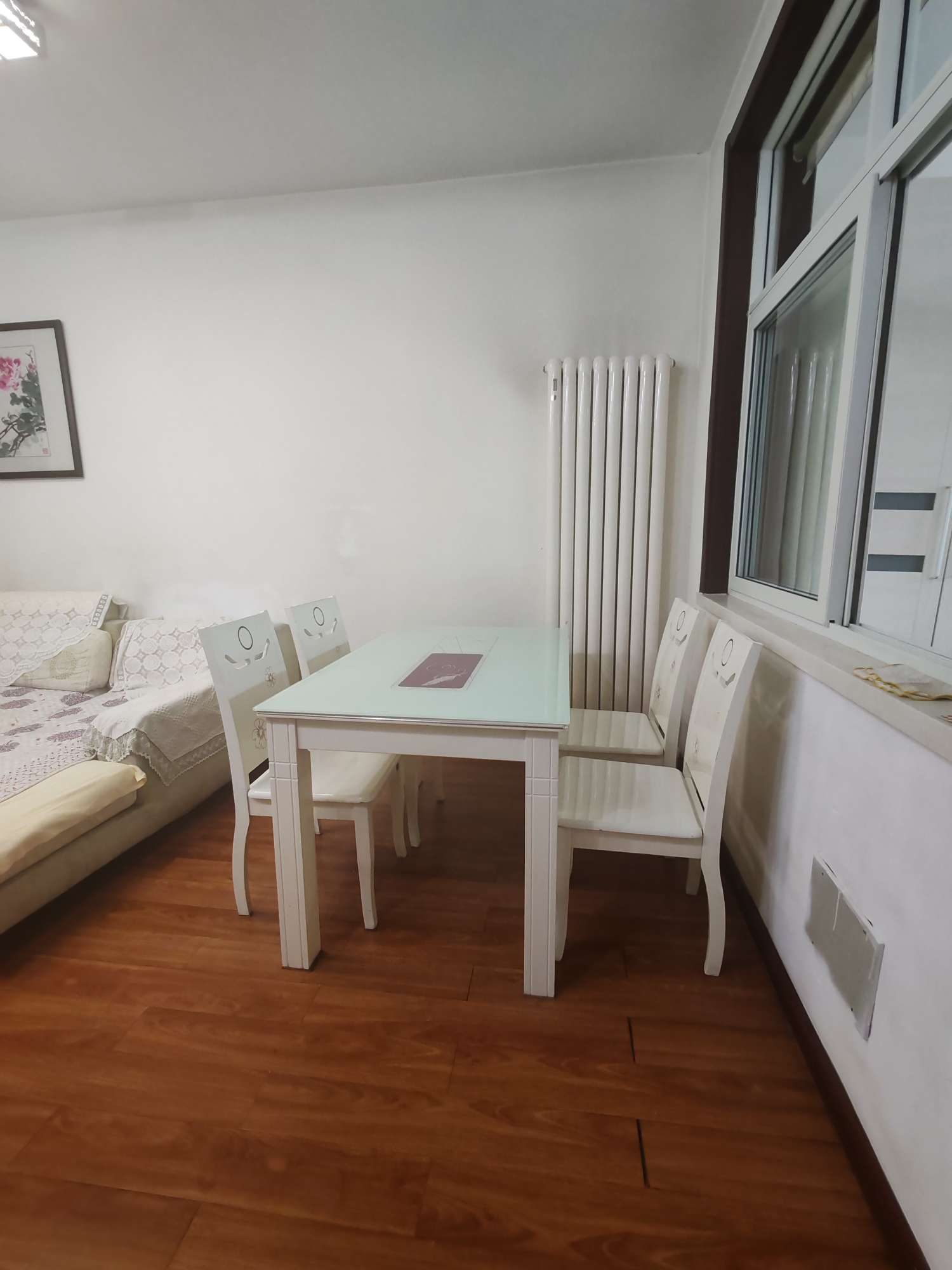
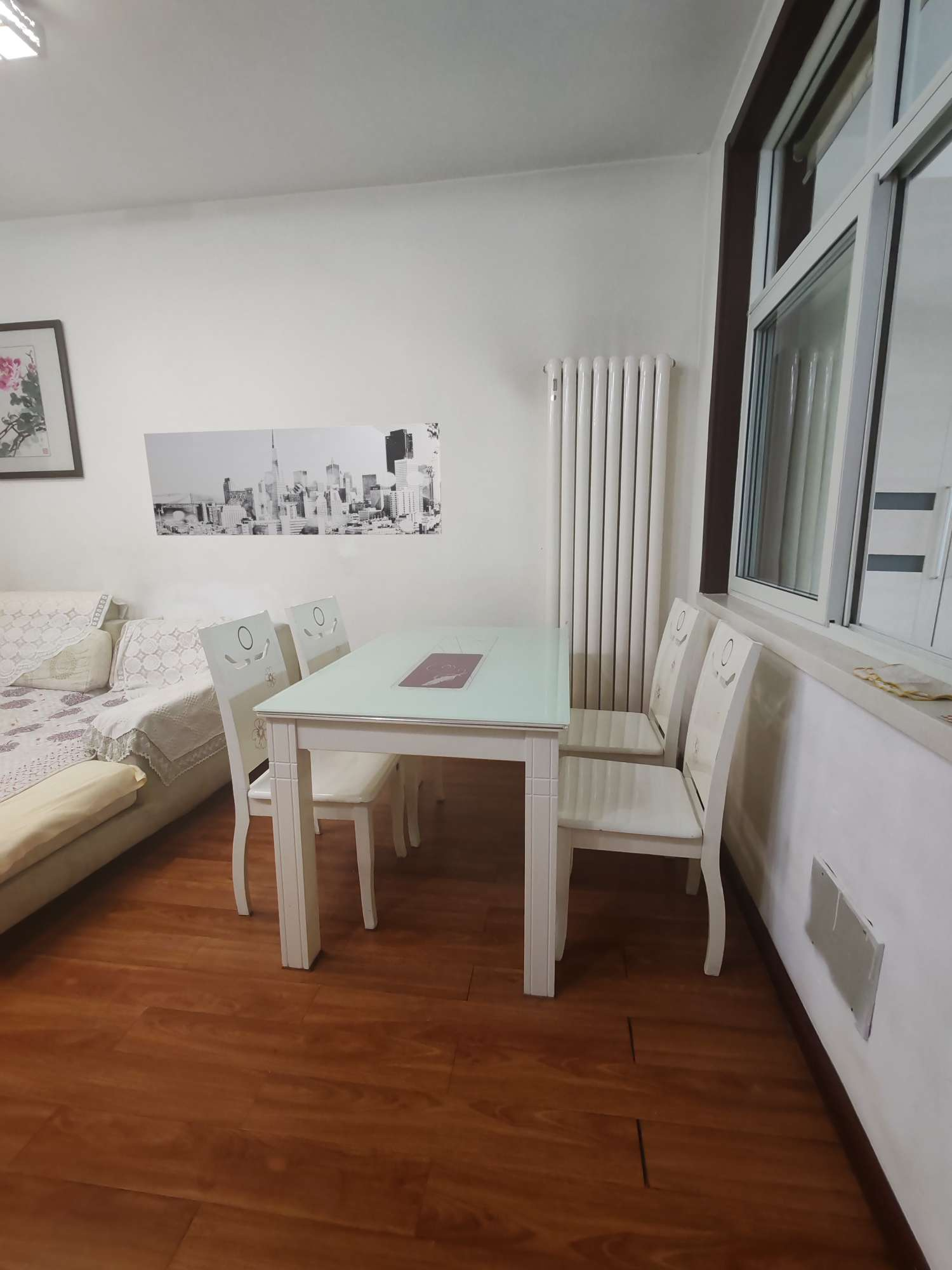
+ wall art [143,422,442,536]
